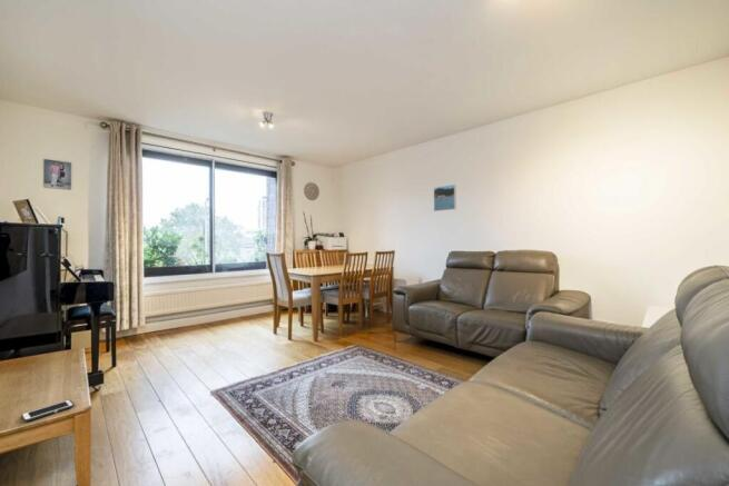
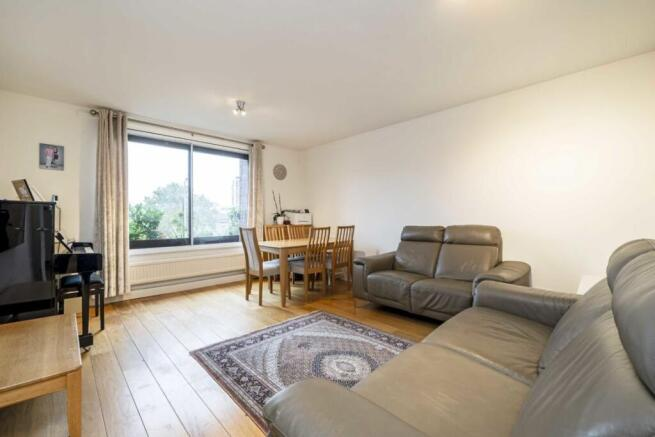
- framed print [433,184,457,212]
- cell phone [20,399,75,423]
